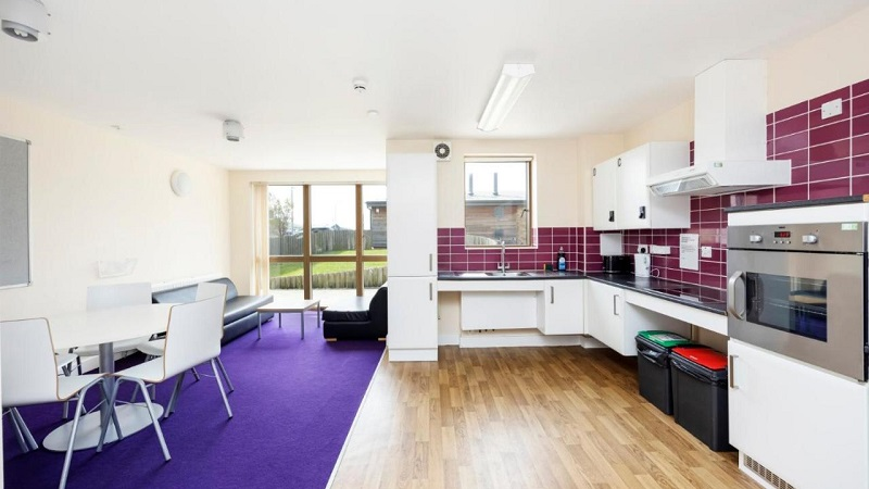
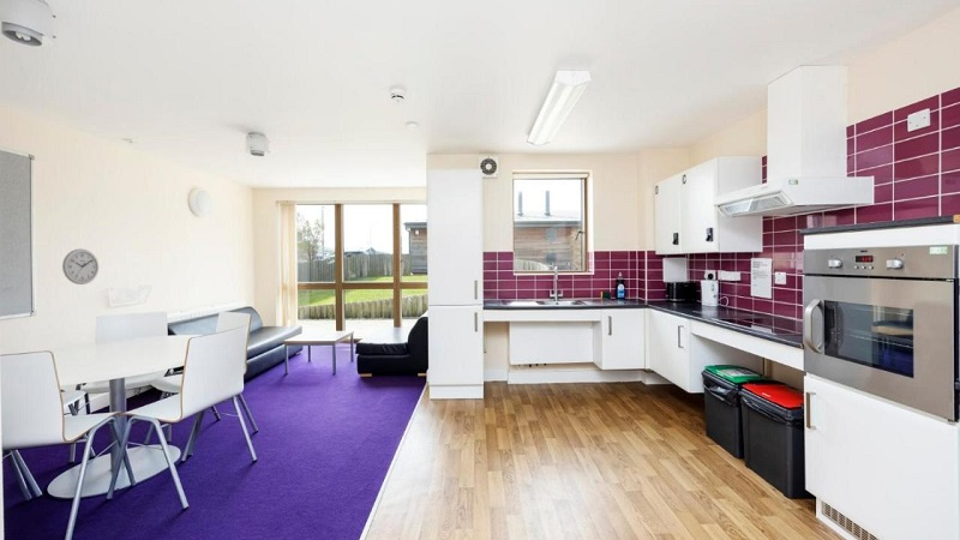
+ wall clock [61,248,100,286]
